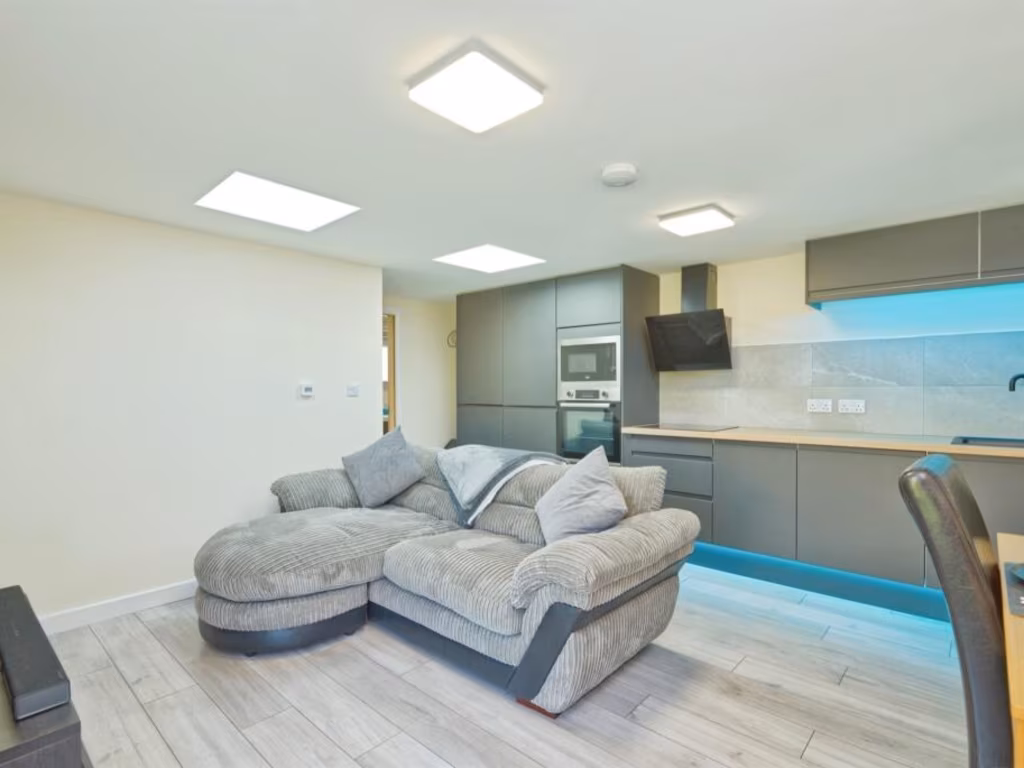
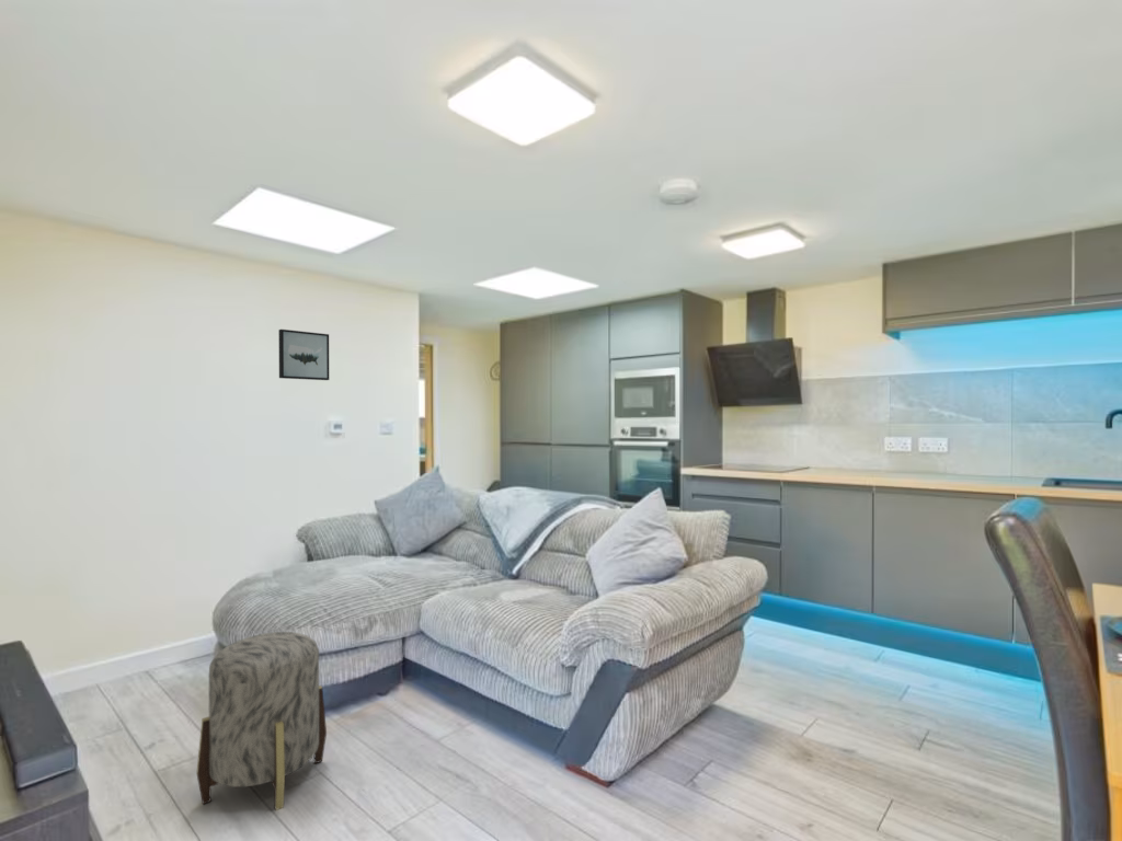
+ wall art [277,329,330,381]
+ ottoman [195,631,328,811]
